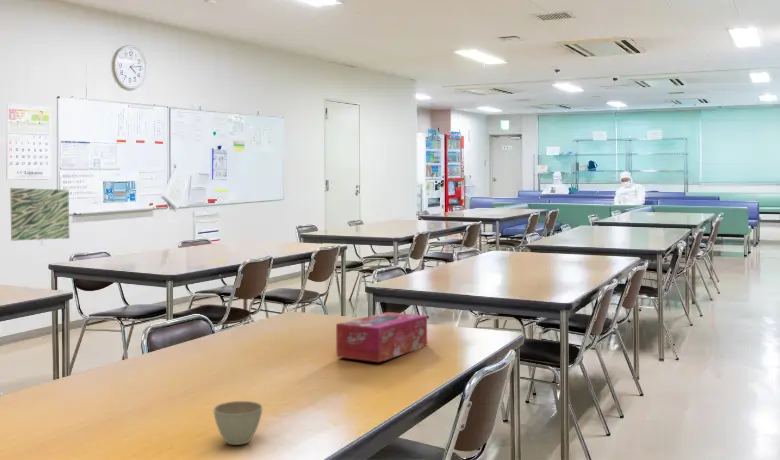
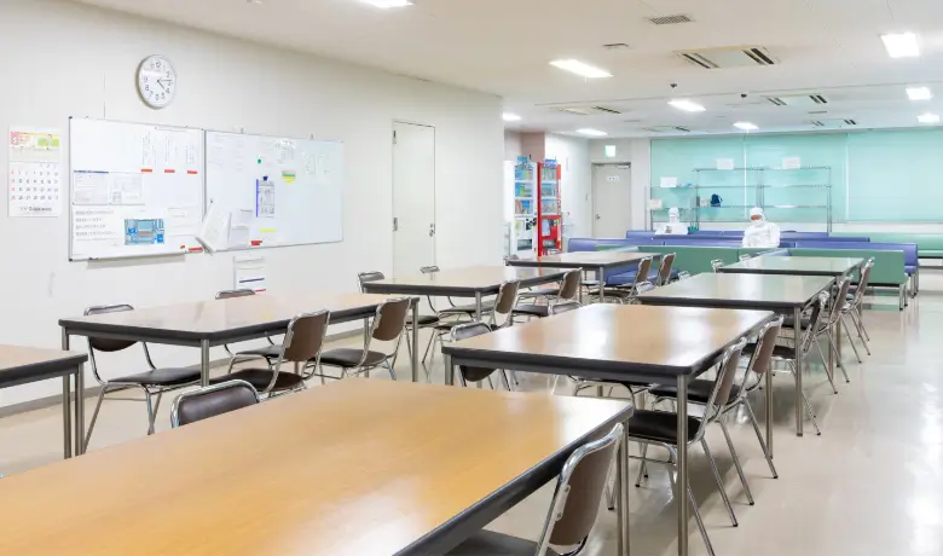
- flower pot [213,400,263,446]
- wall art [9,187,70,242]
- tissue box [335,311,428,363]
